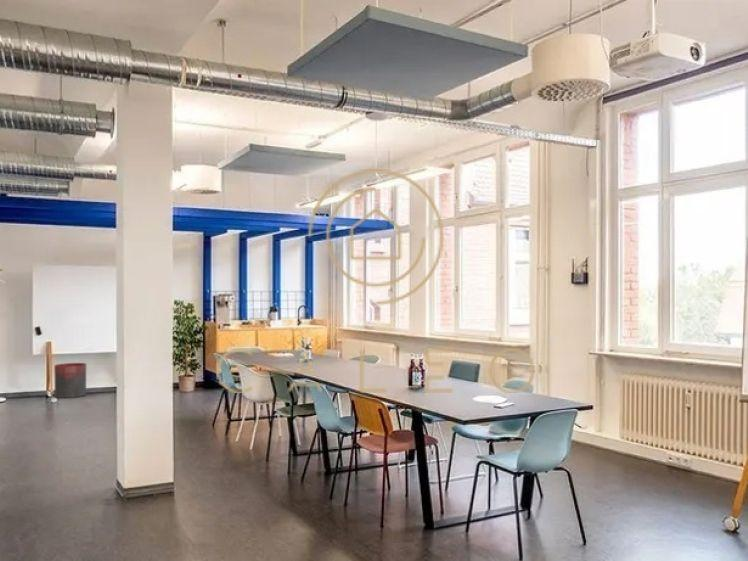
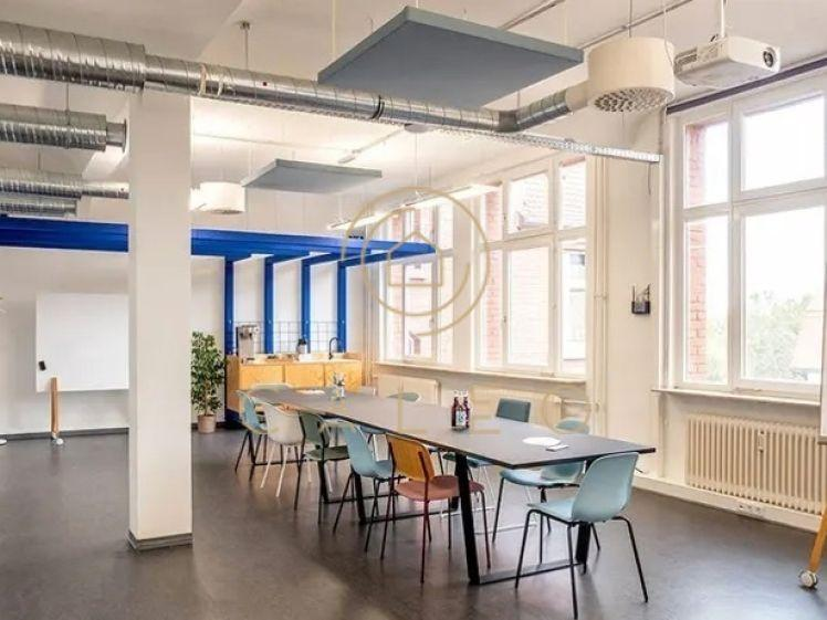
- trash can [53,362,87,399]
